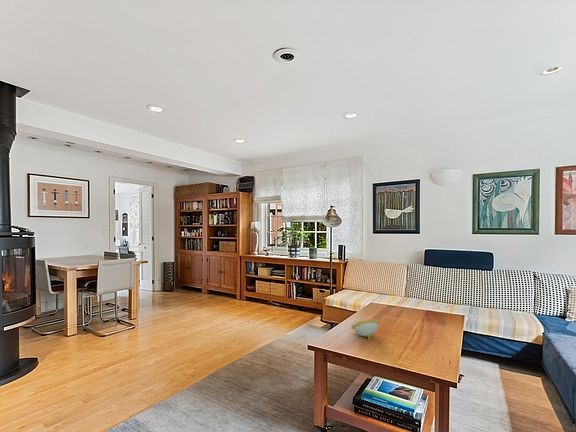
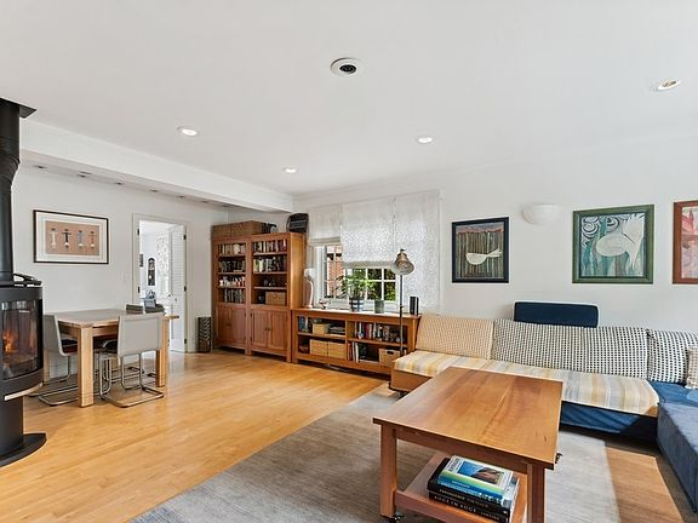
- decorative bowl [351,318,380,340]
